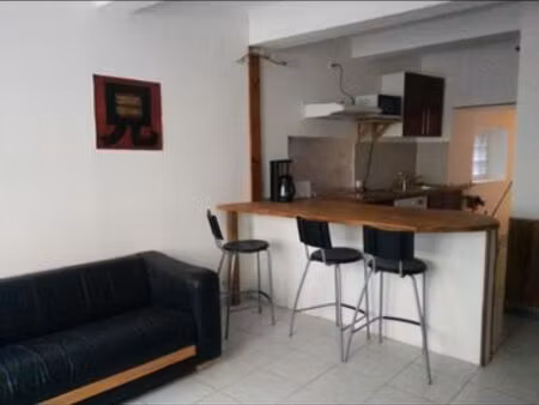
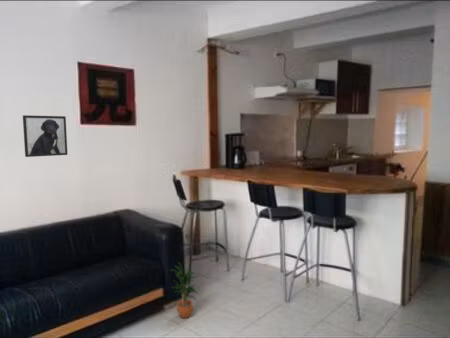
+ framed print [22,114,68,158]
+ potted plant [168,262,199,319]
